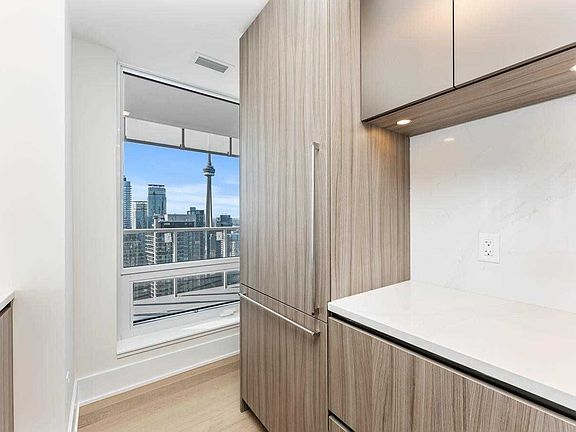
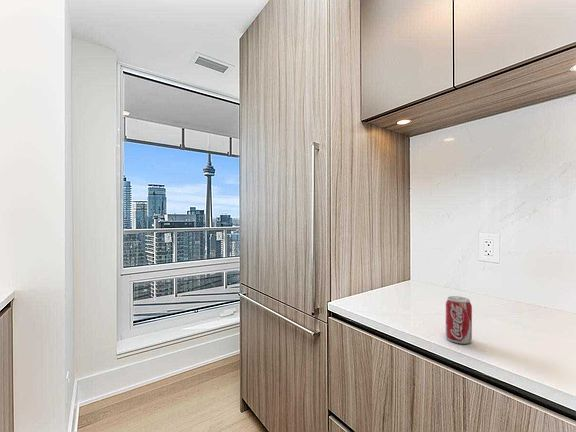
+ beverage can [445,295,473,345]
